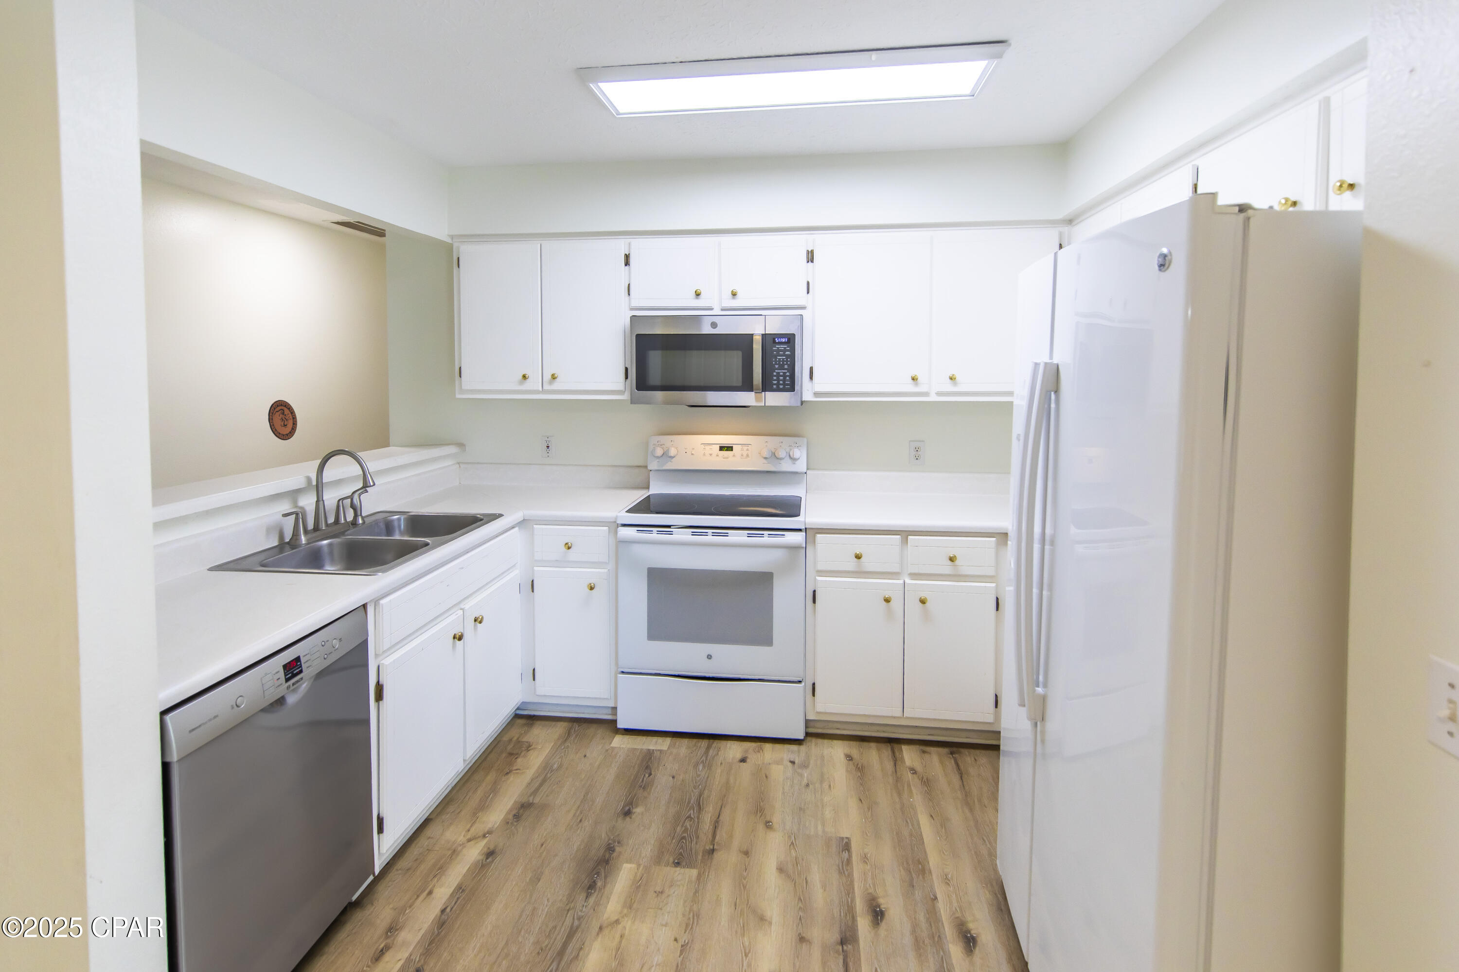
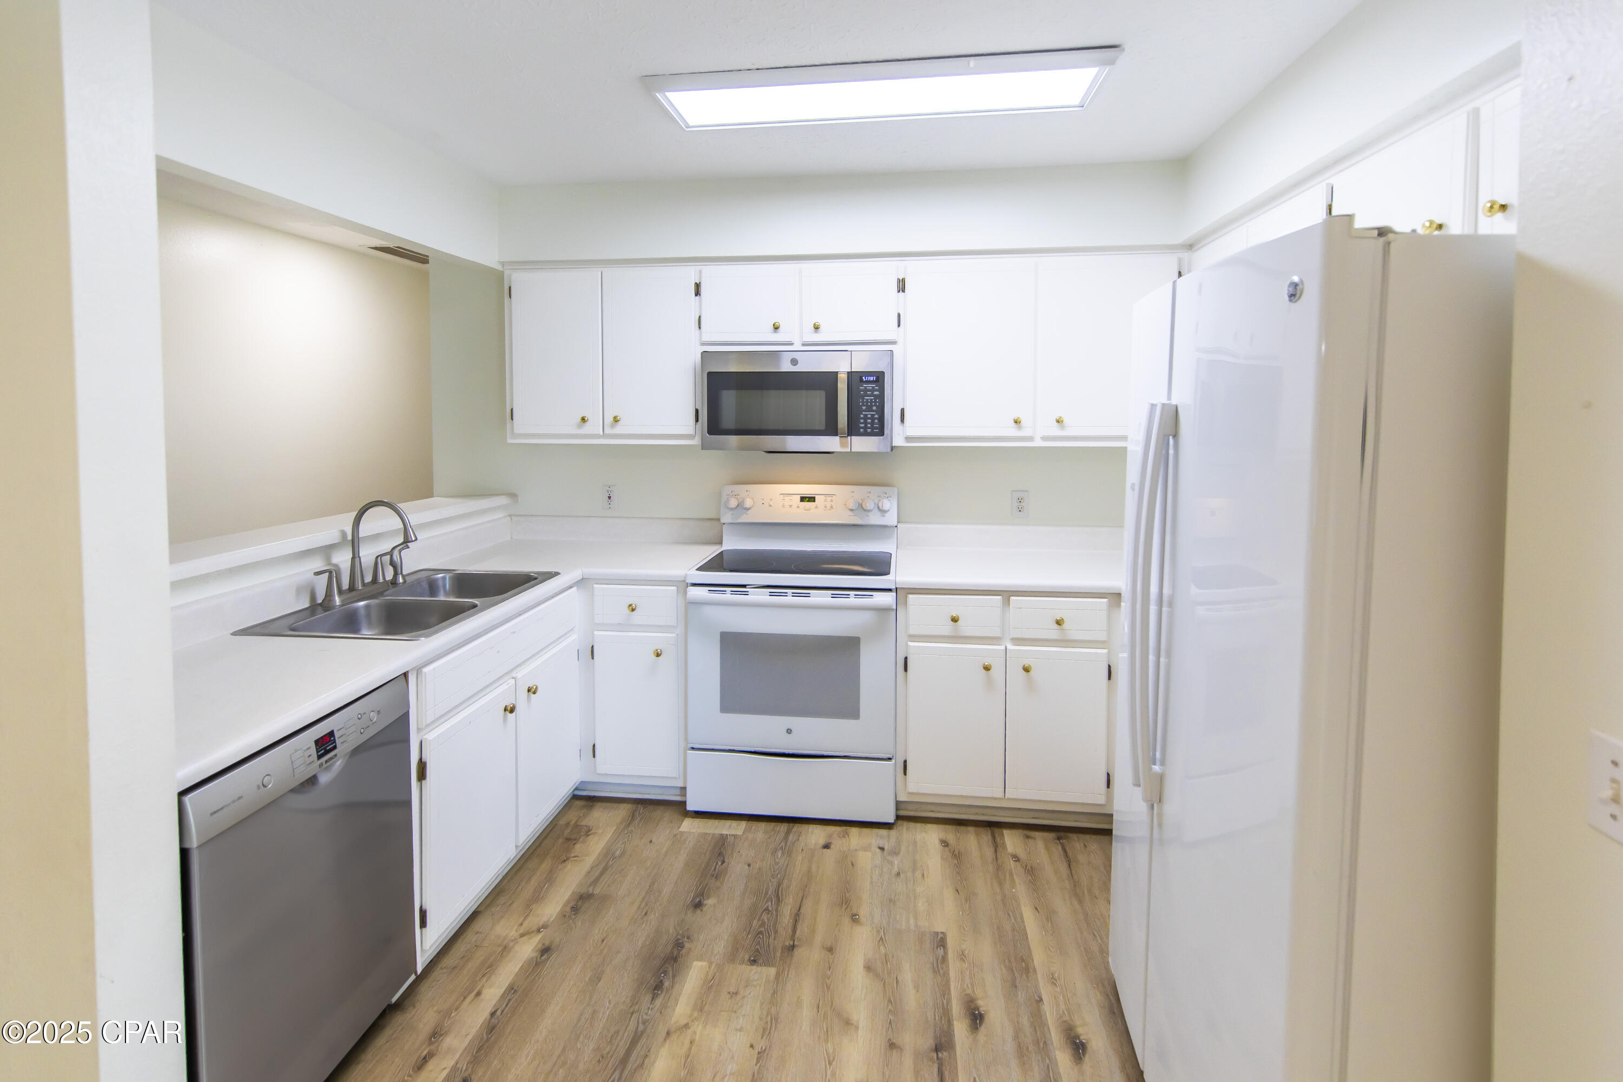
- decorative plate [267,399,297,440]
